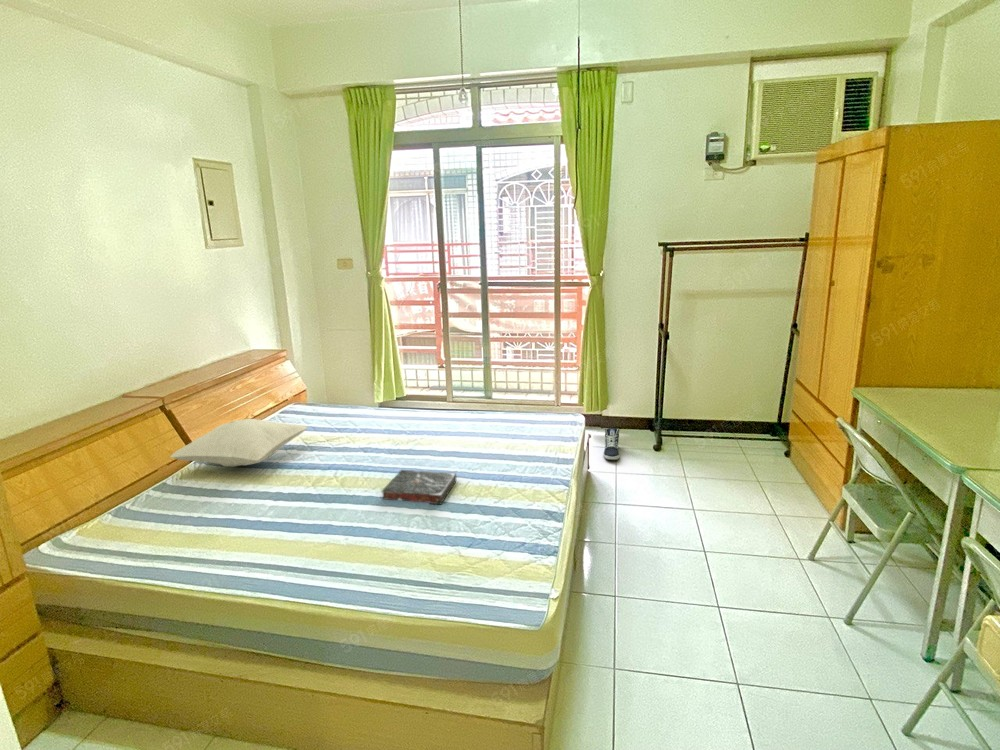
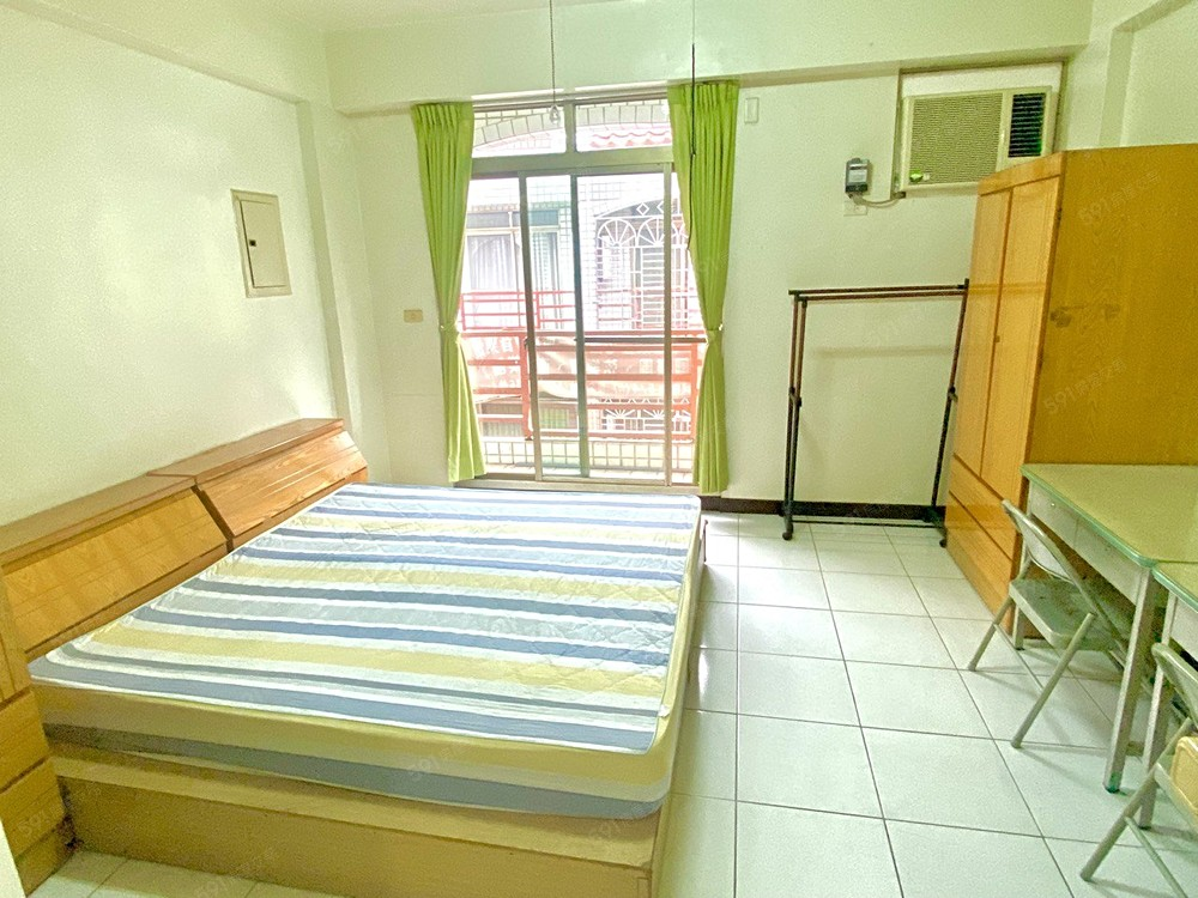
- book [380,469,457,505]
- cushion [169,418,309,468]
- sneaker [602,427,620,461]
